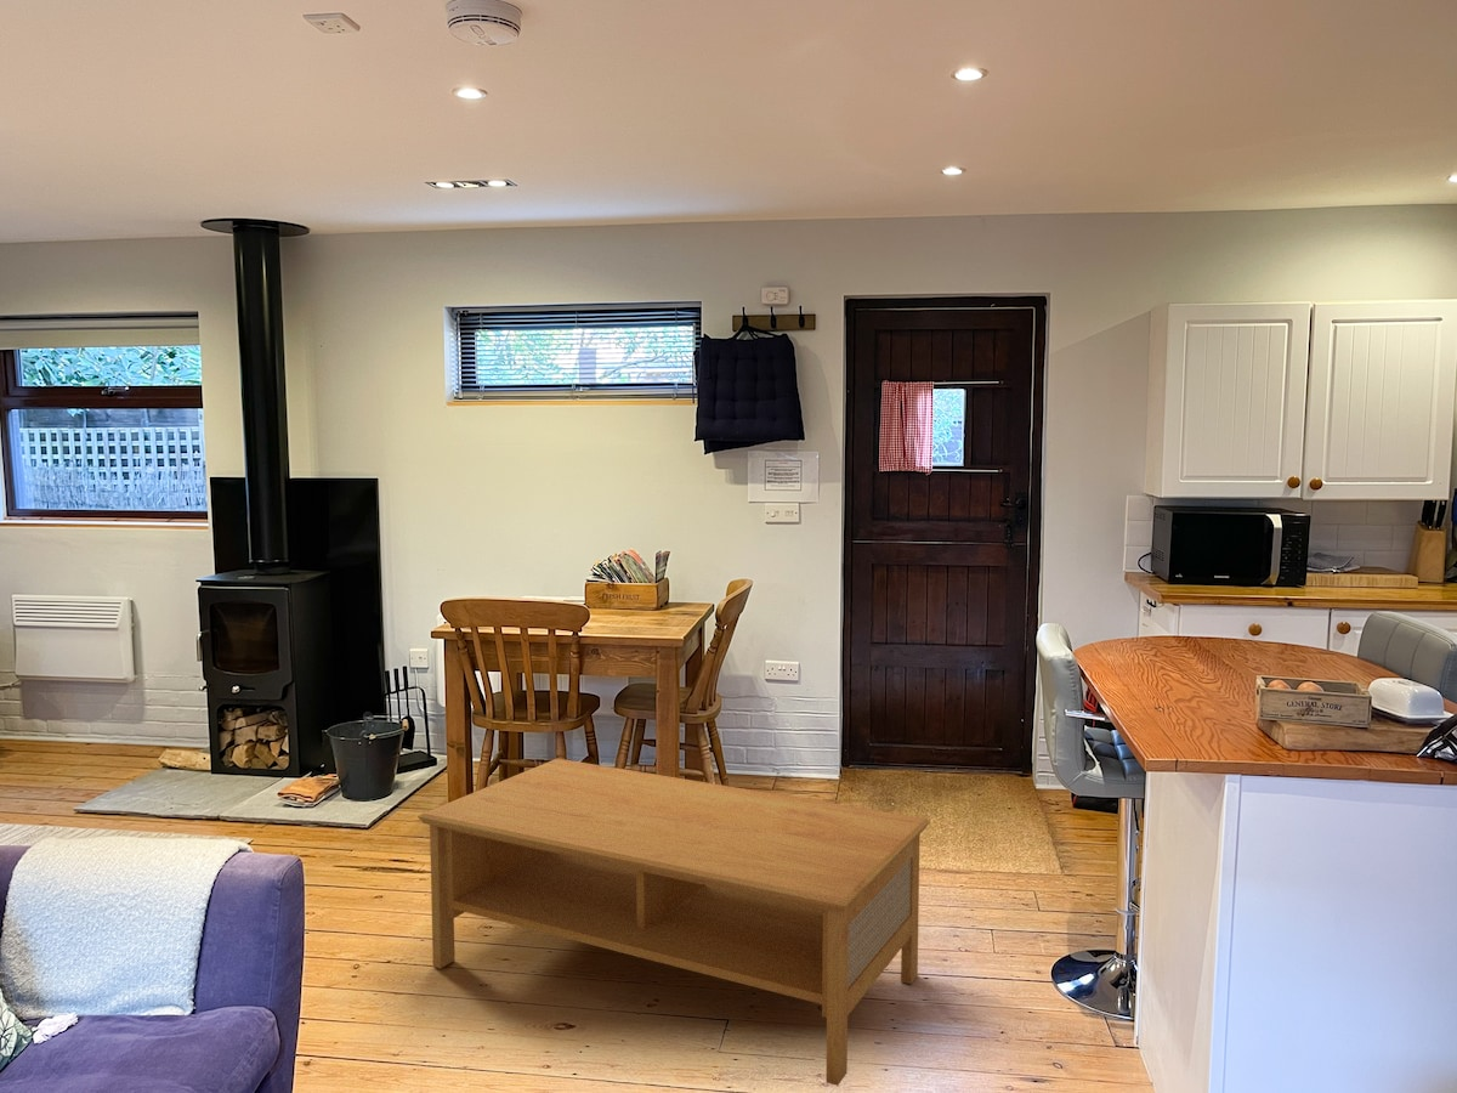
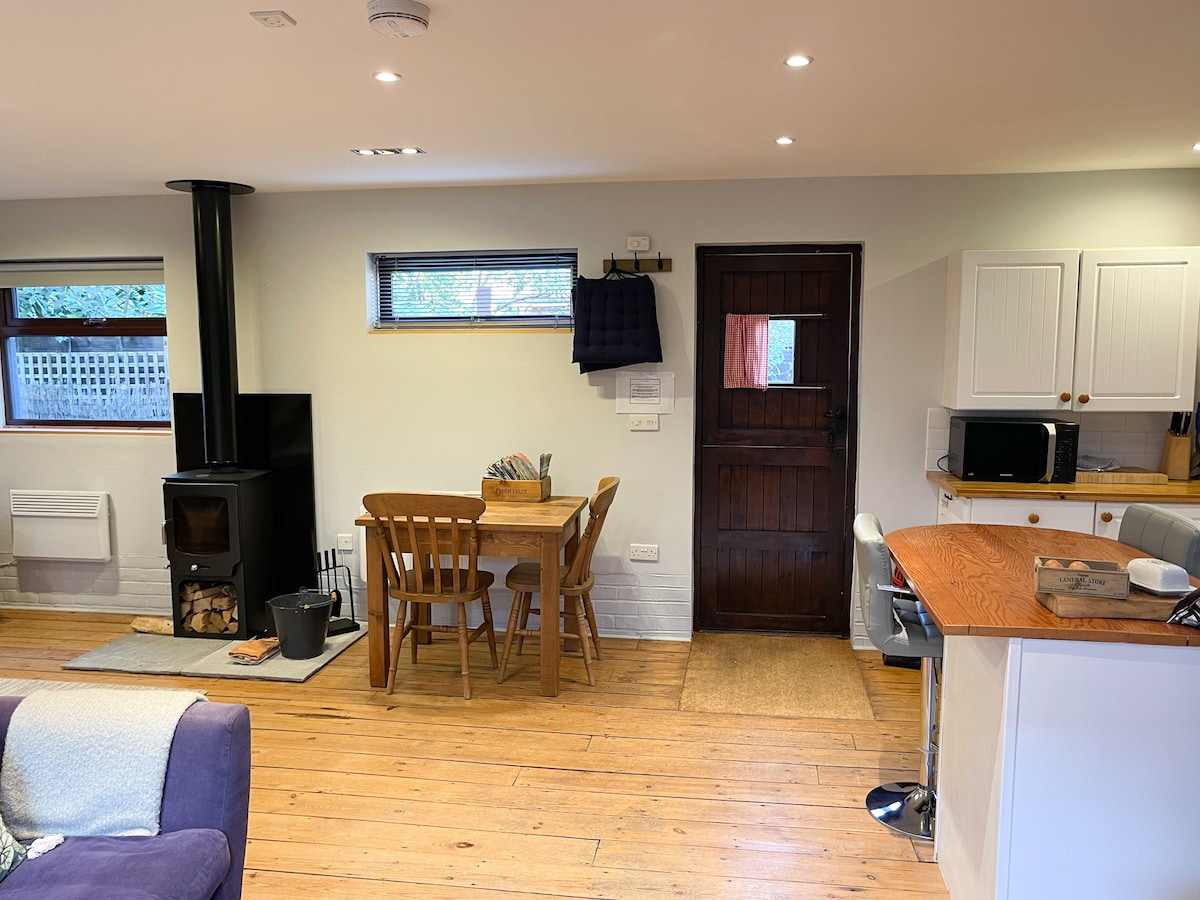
- coffee table [416,758,931,1087]
